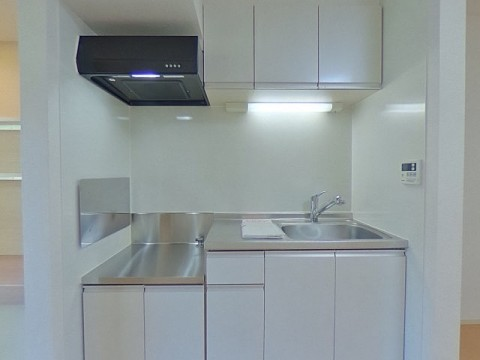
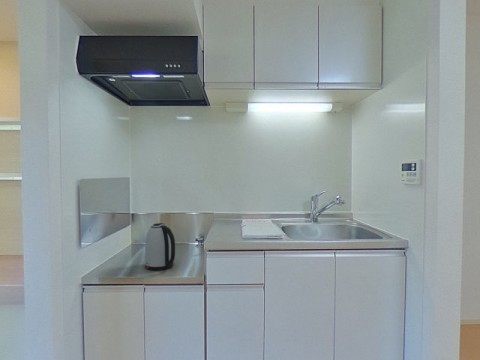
+ kettle [144,222,176,272]
